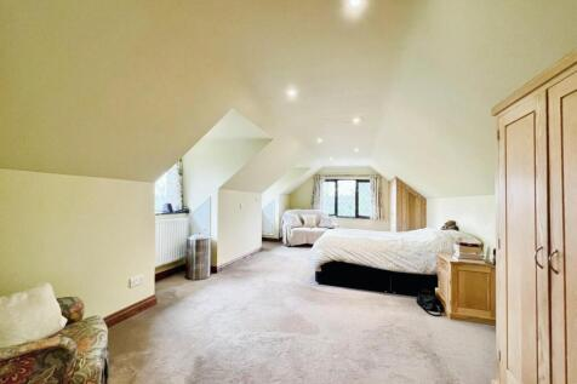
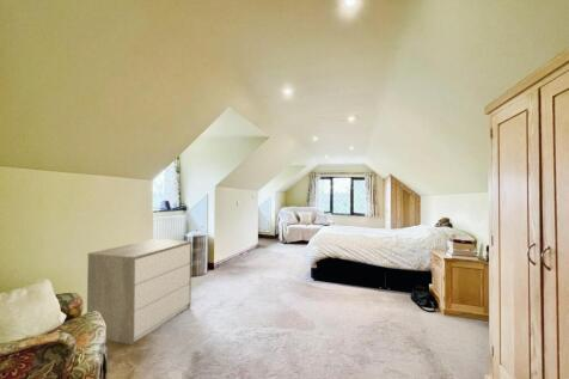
+ dresser [86,238,192,346]
